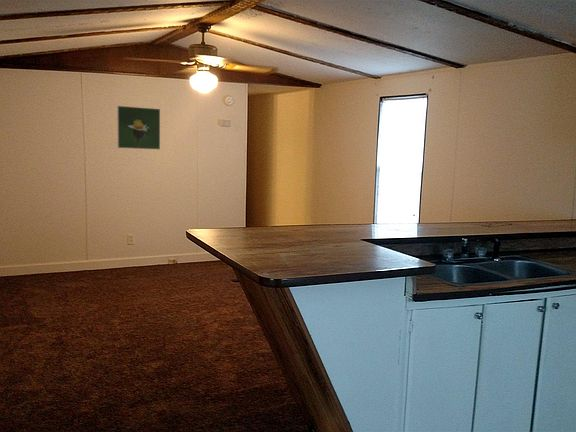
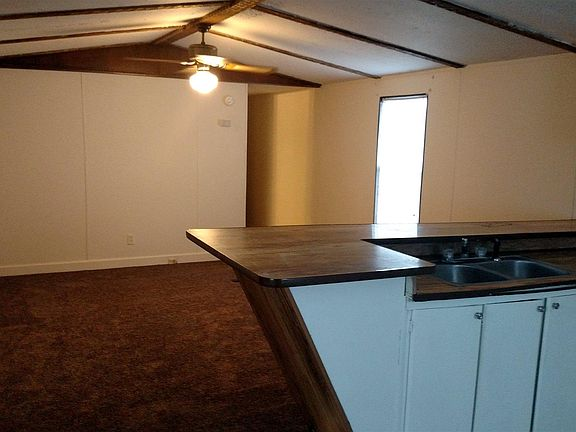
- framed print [116,105,161,151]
